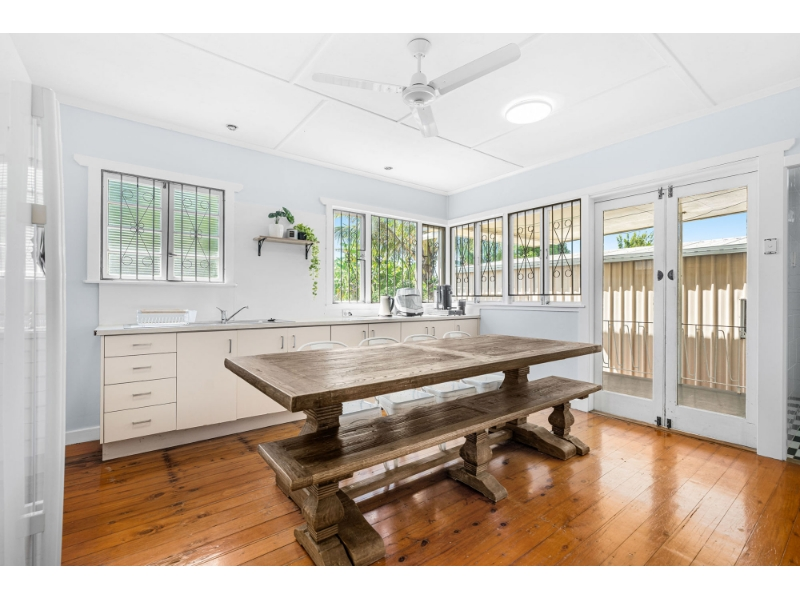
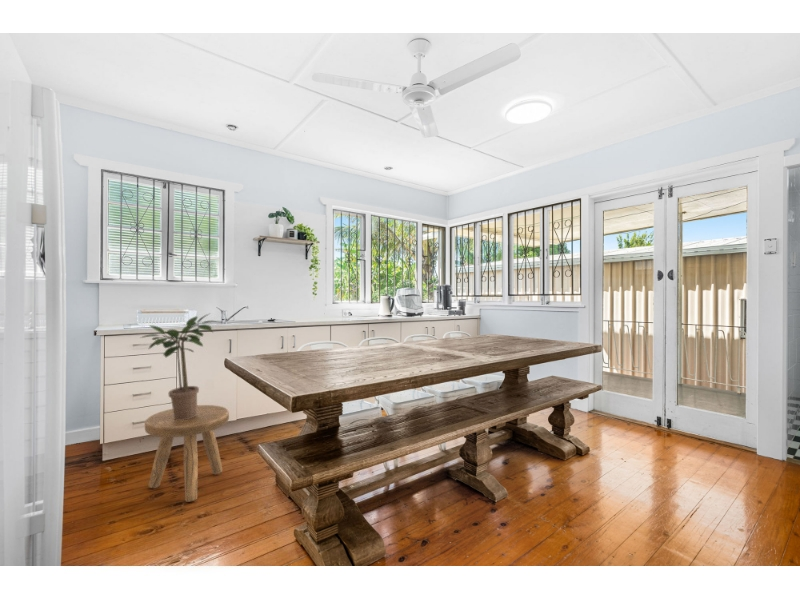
+ stool [144,404,230,503]
+ potted plant [140,313,219,420]
